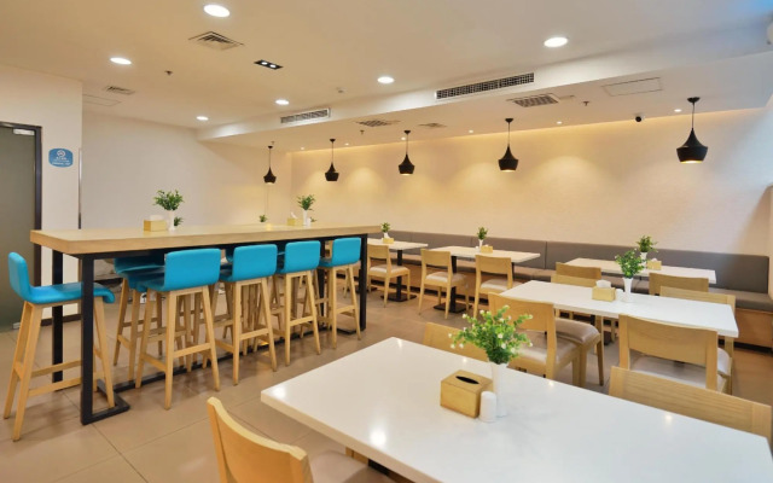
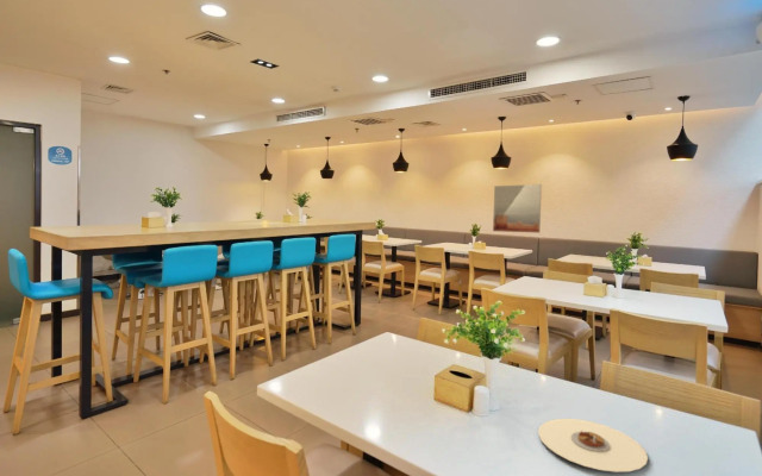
+ plate [537,418,649,474]
+ wall art [492,183,543,233]
